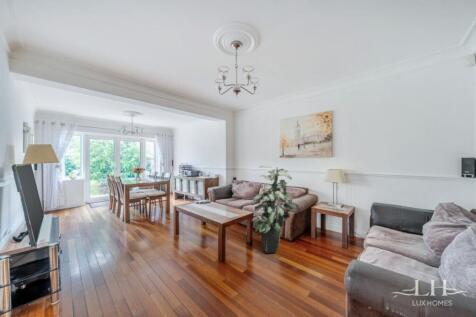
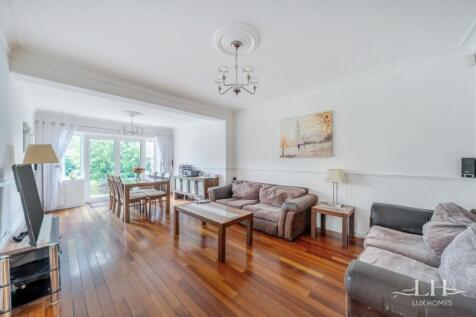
- indoor plant [251,164,298,254]
